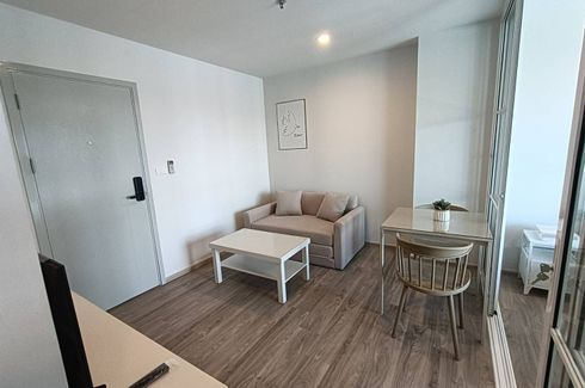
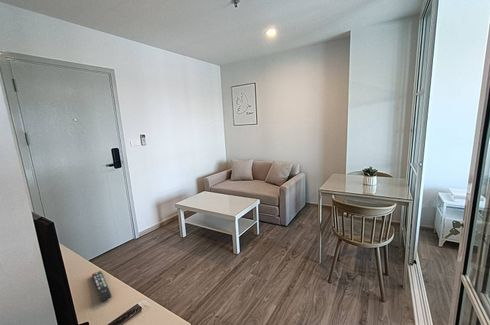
+ remote control [91,270,113,303]
